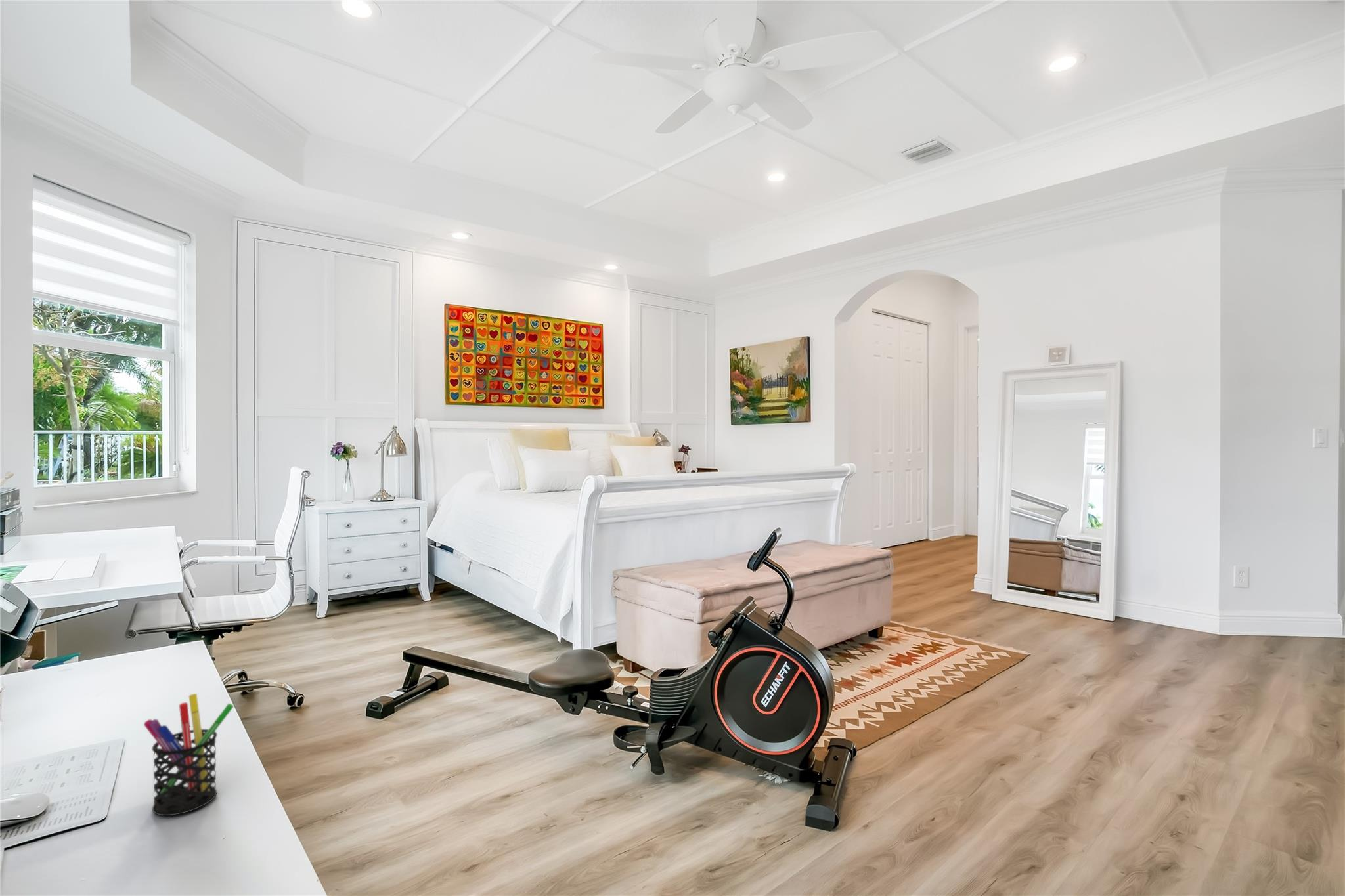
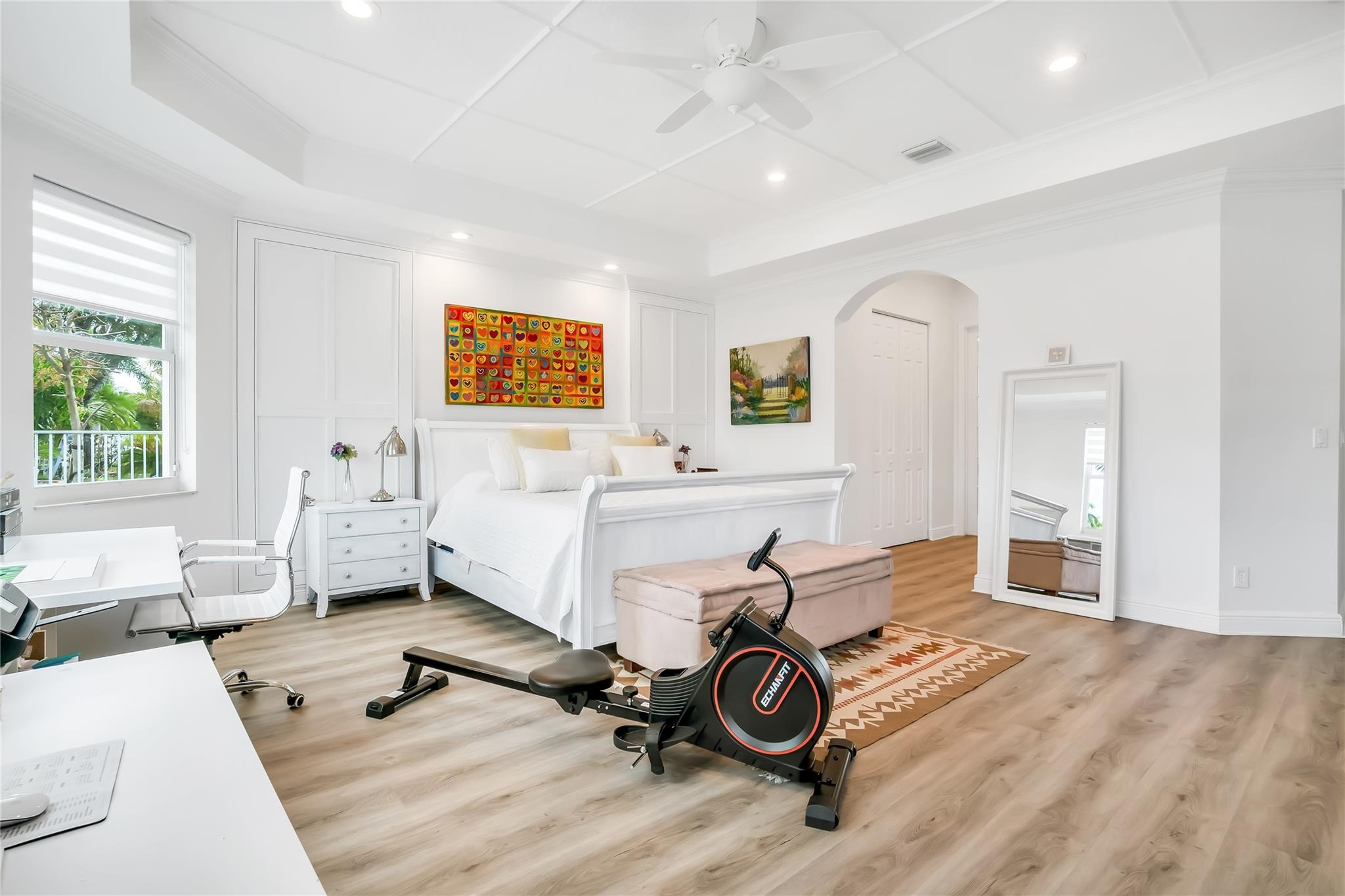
- pen holder [143,693,234,817]
